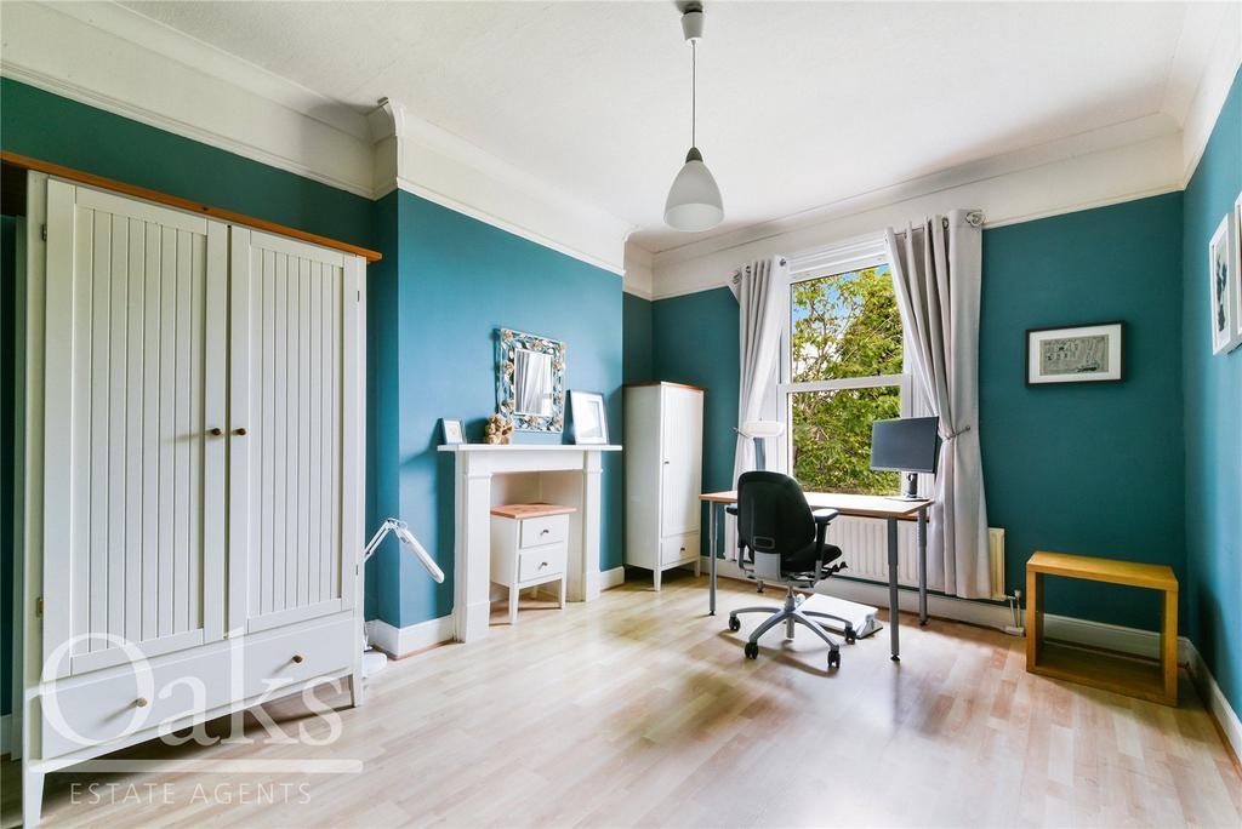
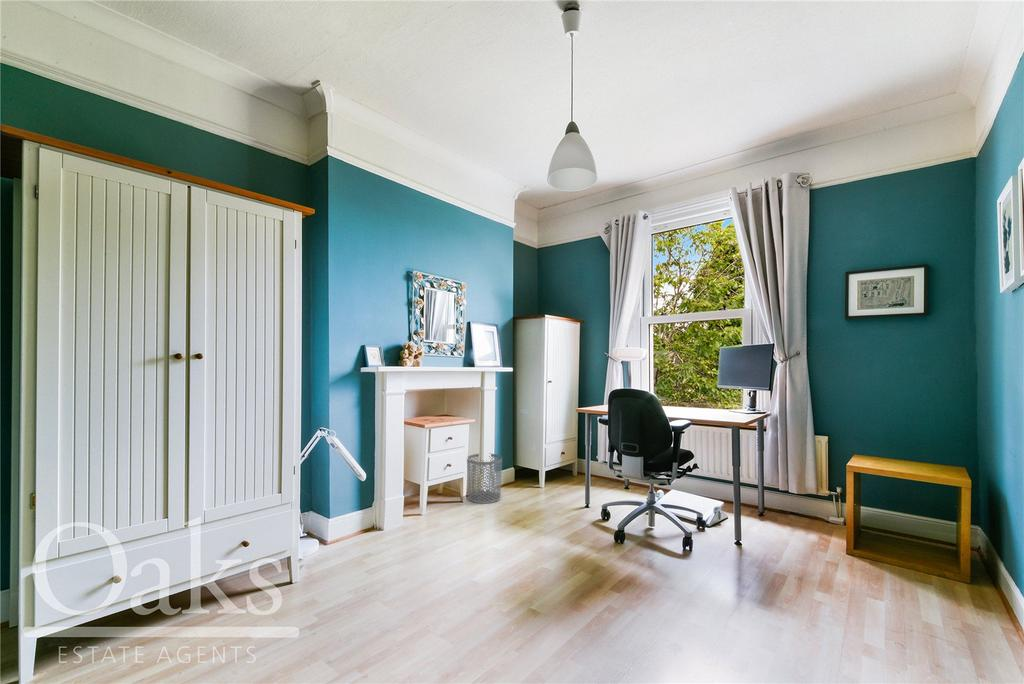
+ waste bin [466,453,503,505]
